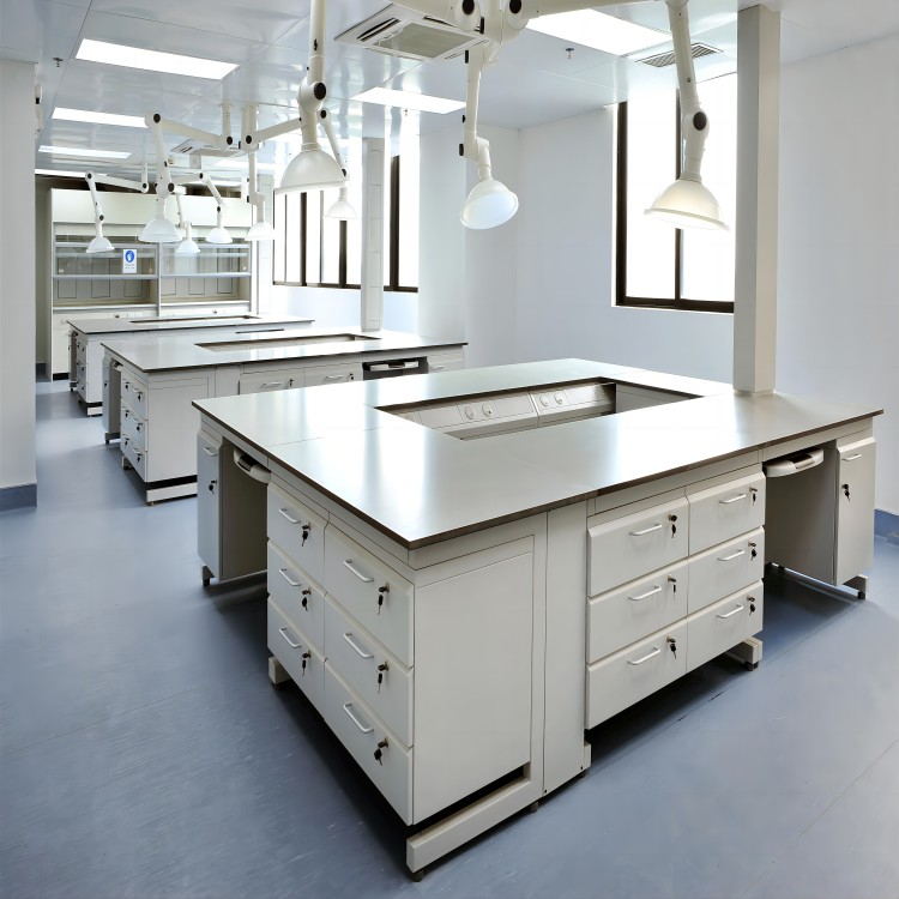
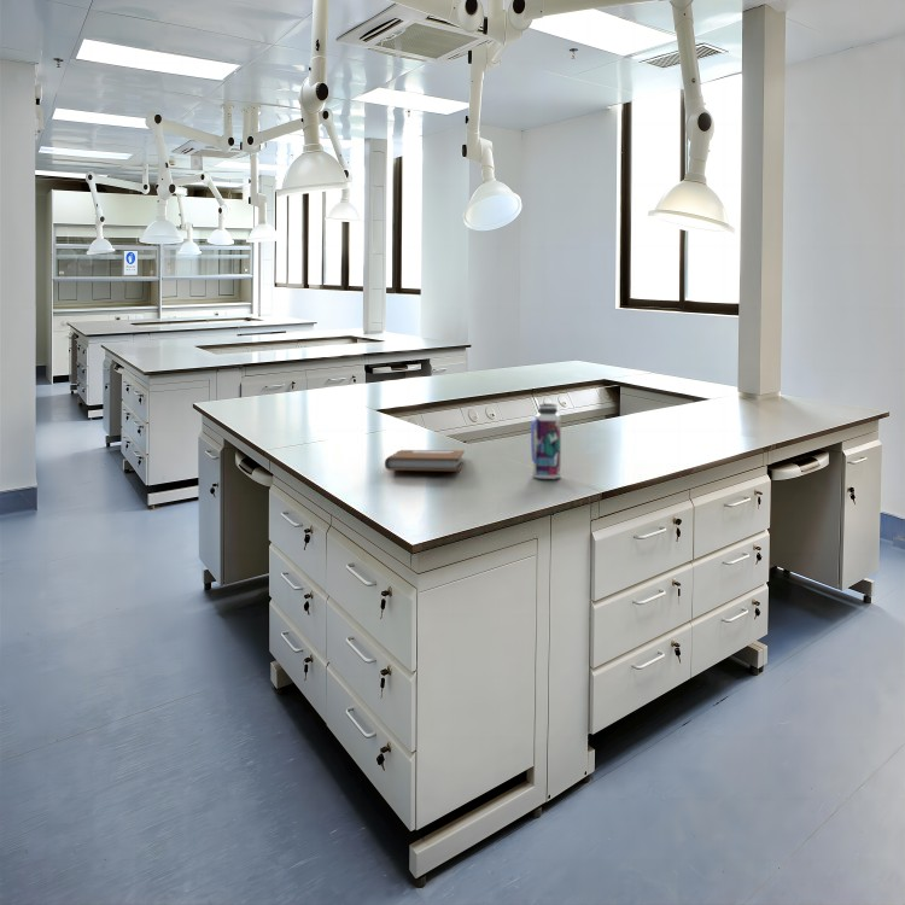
+ notebook [384,449,466,472]
+ beverage bottle [530,403,562,480]
